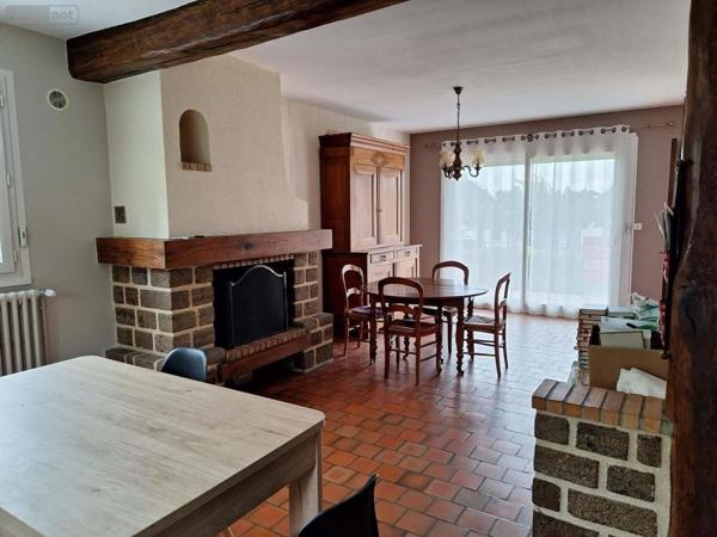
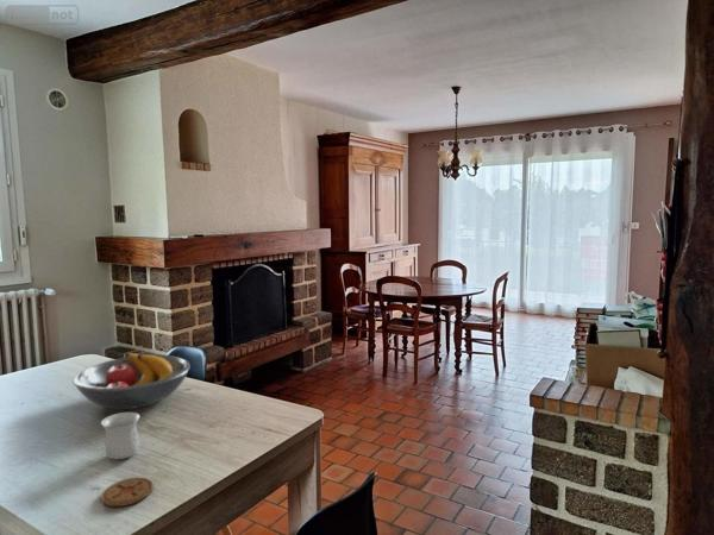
+ coaster [100,477,155,508]
+ fruit bowl [71,352,192,410]
+ mug [100,411,140,460]
